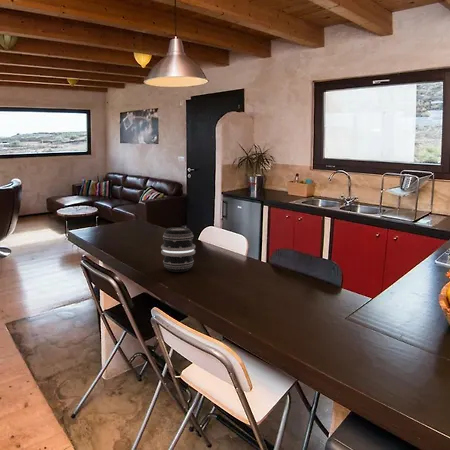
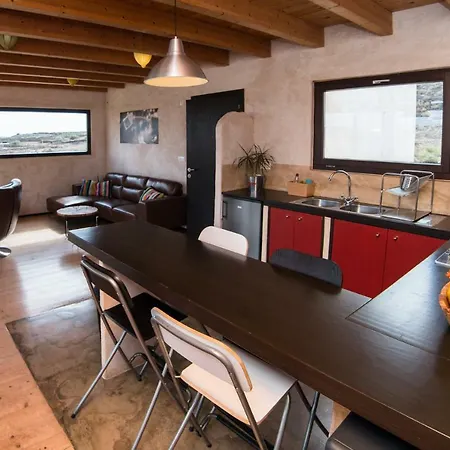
- speaker [160,227,196,273]
